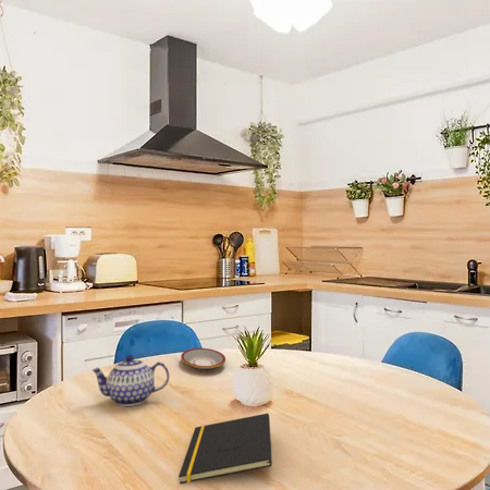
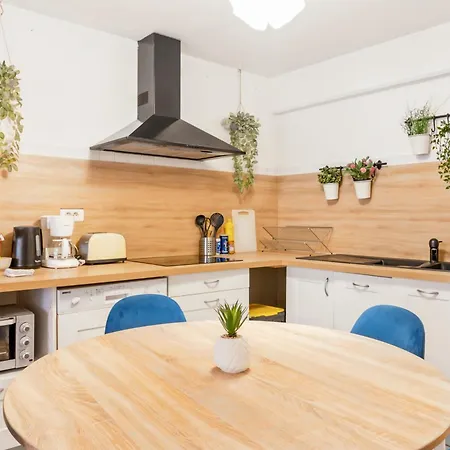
- notepad [177,413,273,485]
- teapot [90,354,170,407]
- plate [180,347,226,370]
